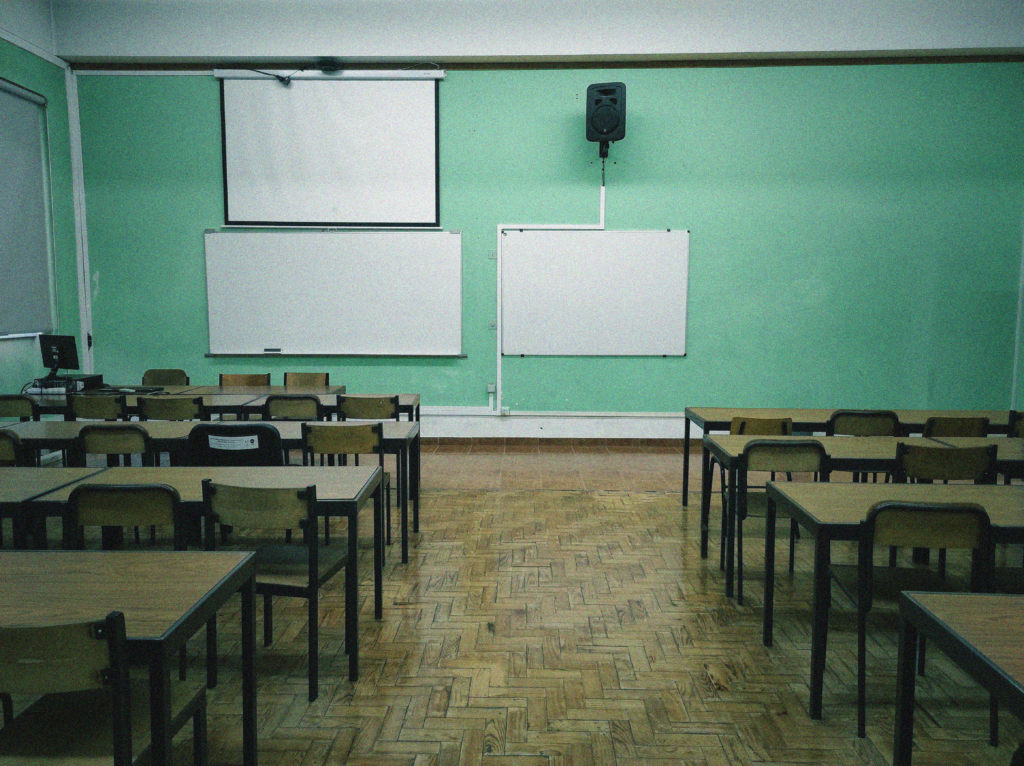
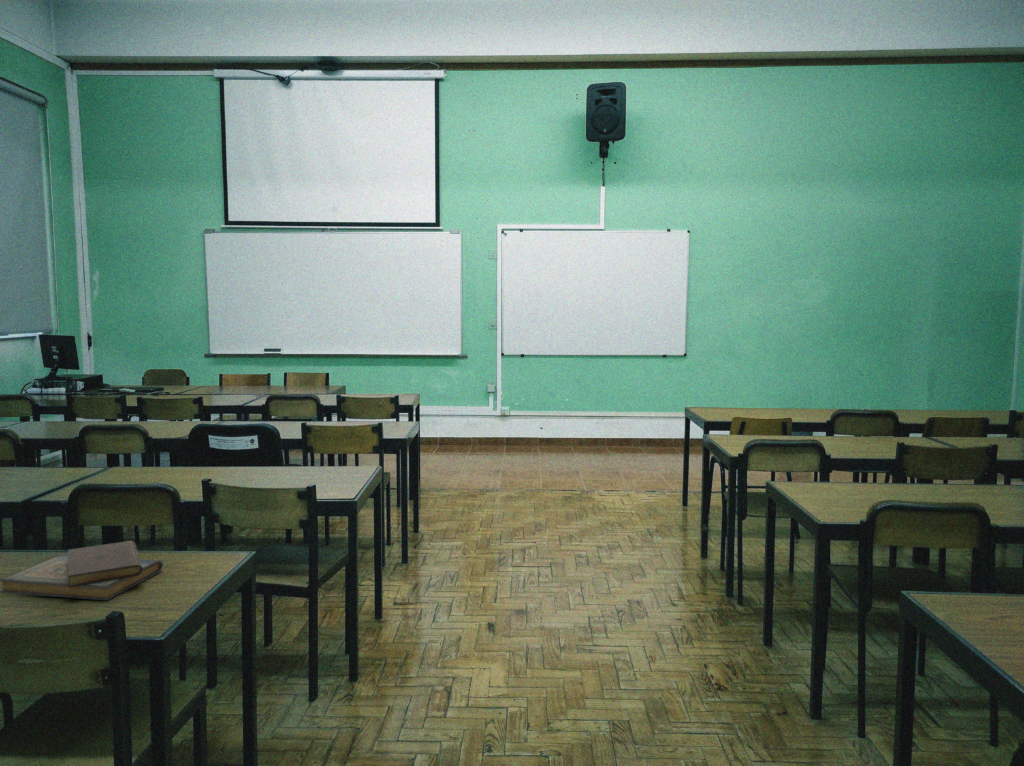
+ diary [0,540,164,601]
